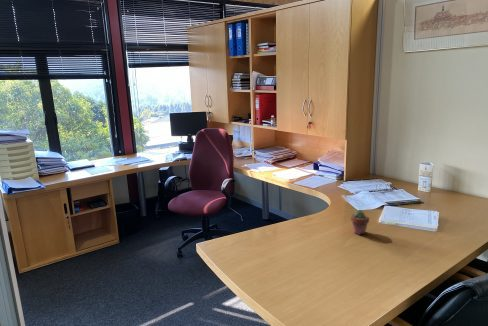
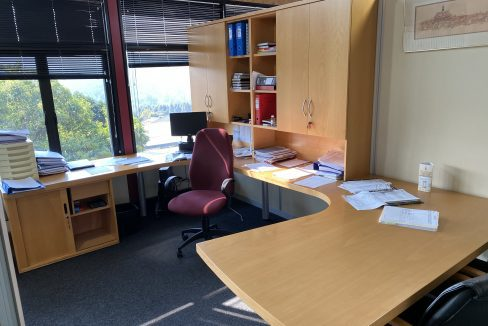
- potted succulent [350,209,370,236]
